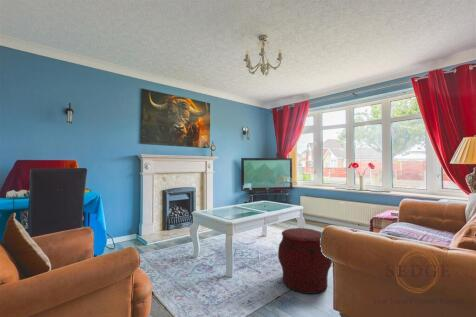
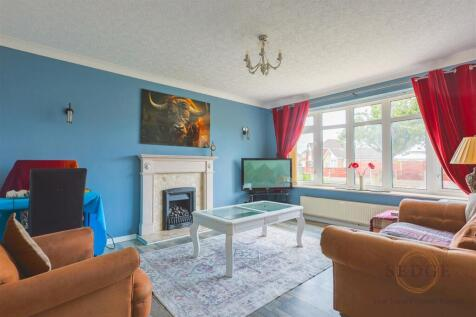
- ottoman [277,227,333,295]
